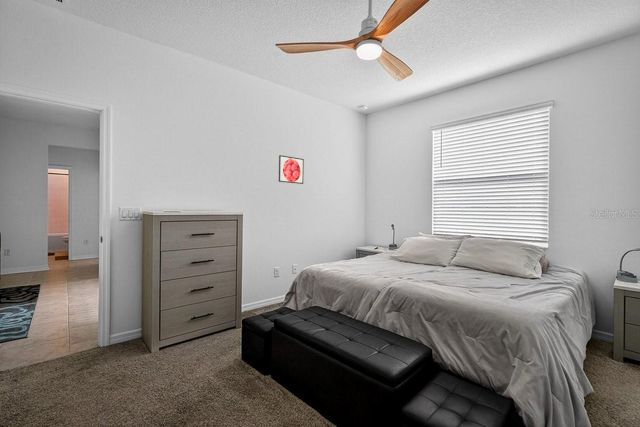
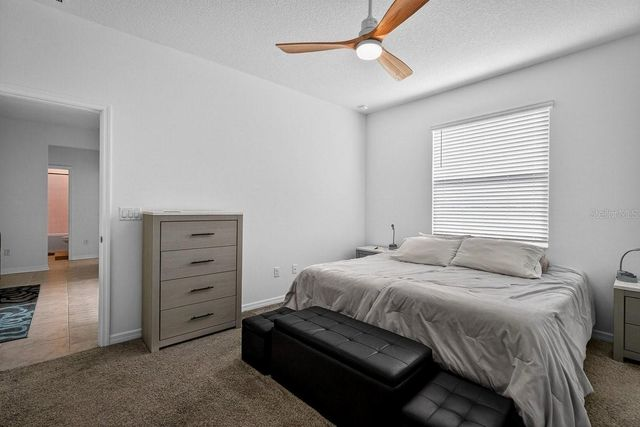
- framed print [278,154,305,185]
